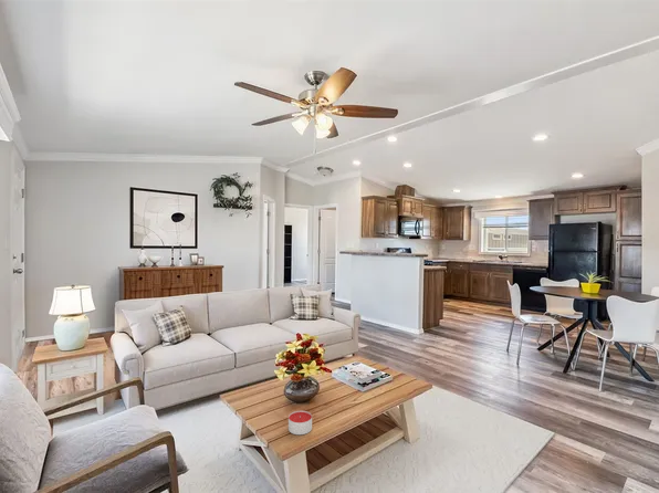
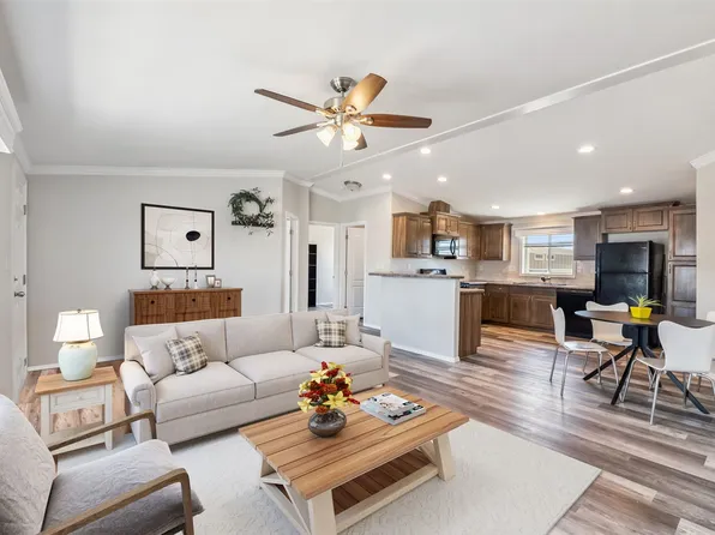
- candle [287,410,313,436]
